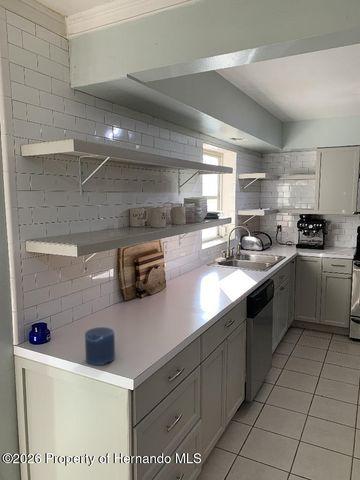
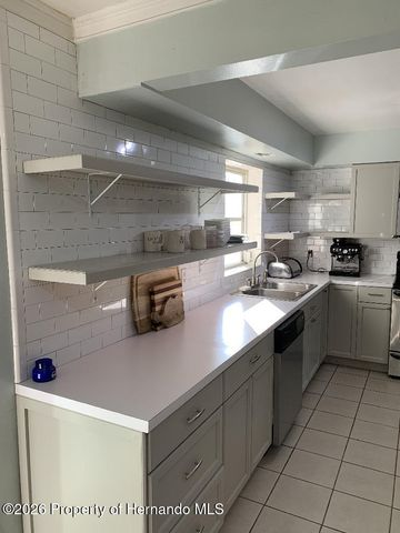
- candle [84,326,116,366]
